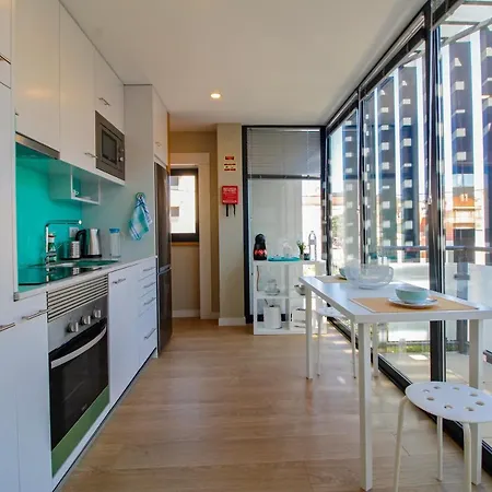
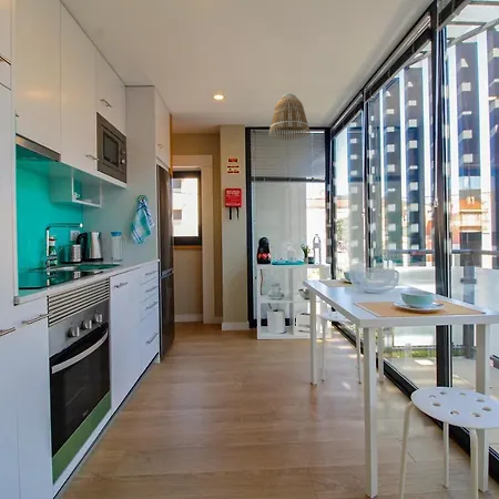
+ lamp shade [267,92,312,141]
